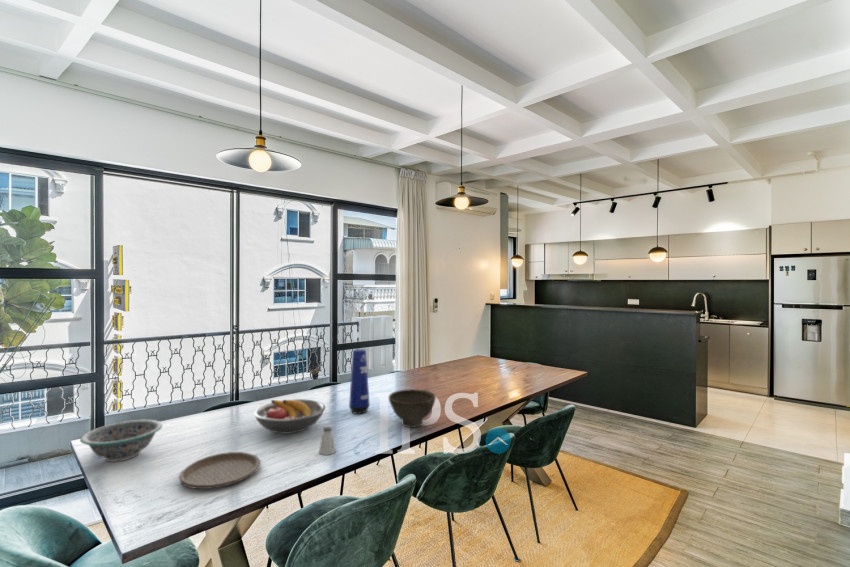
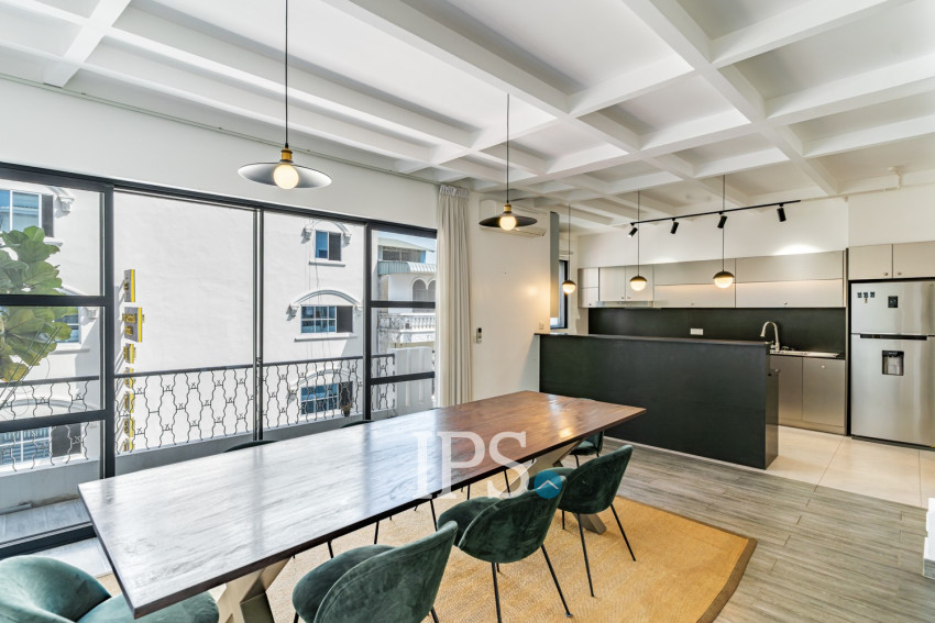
- decorative bowl [79,419,164,463]
- plate [178,451,261,490]
- fruit bowl [253,398,326,435]
- vase [348,348,371,415]
- saltshaker [318,426,337,456]
- bowl [388,388,437,428]
